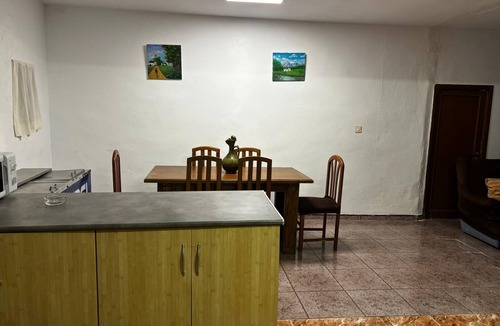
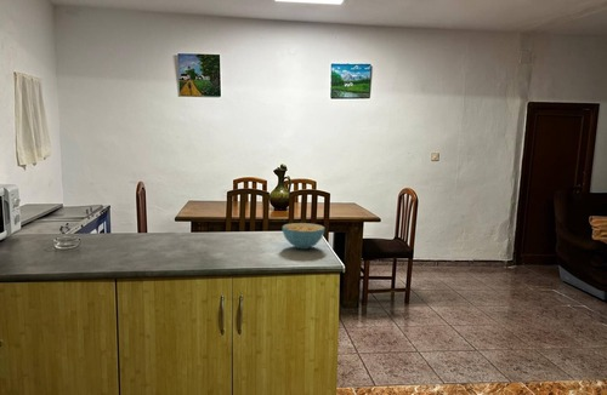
+ cereal bowl [282,222,325,250]
